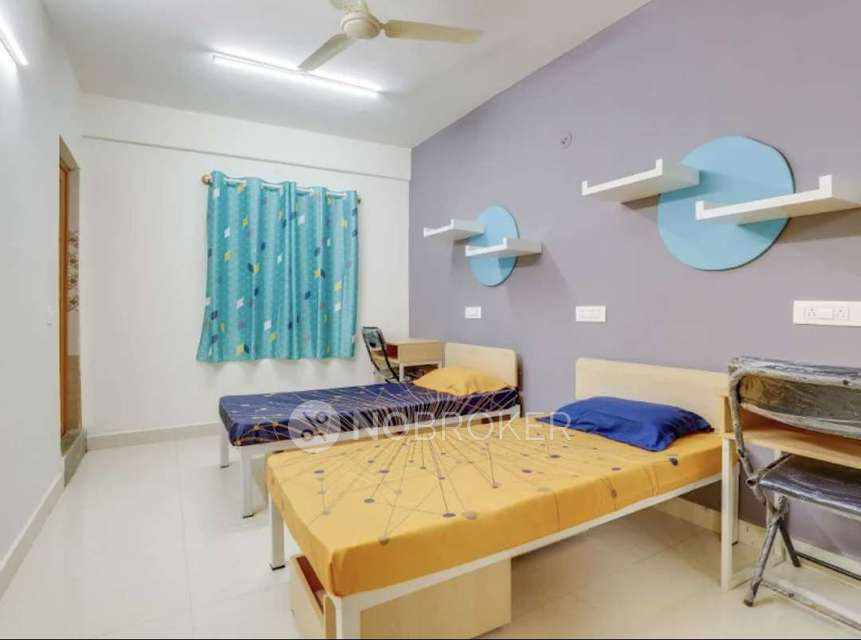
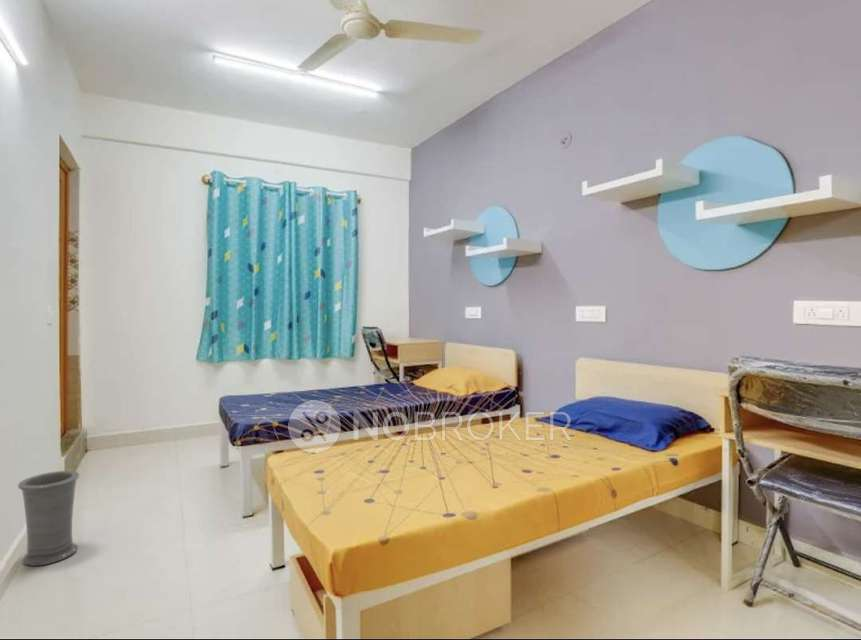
+ vase [17,470,80,567]
